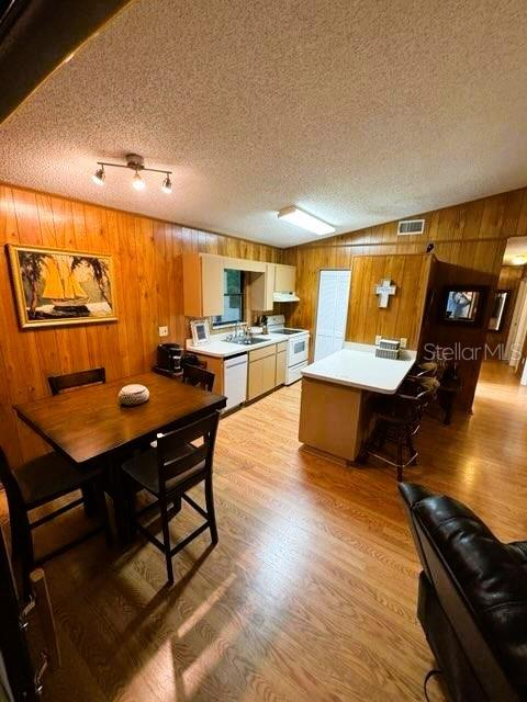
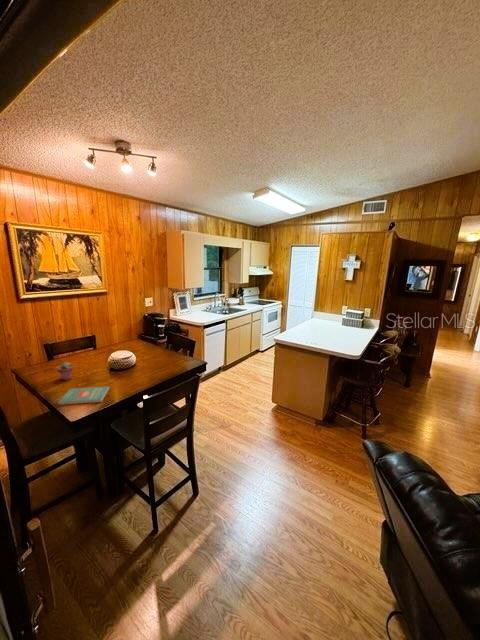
+ potted succulent [56,361,74,381]
+ book [57,386,110,406]
